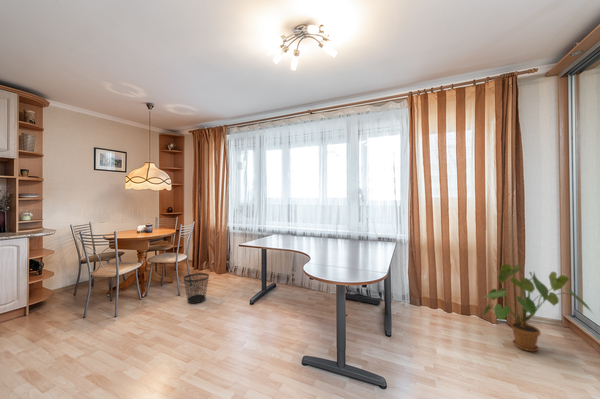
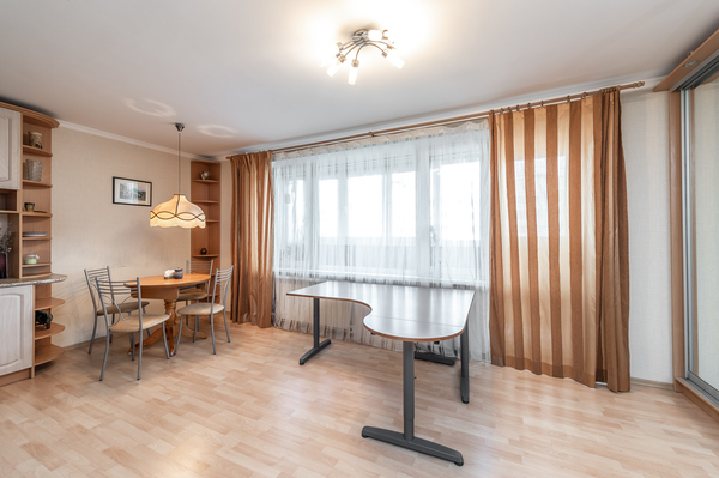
- wastebasket [183,272,210,304]
- house plant [481,263,596,352]
